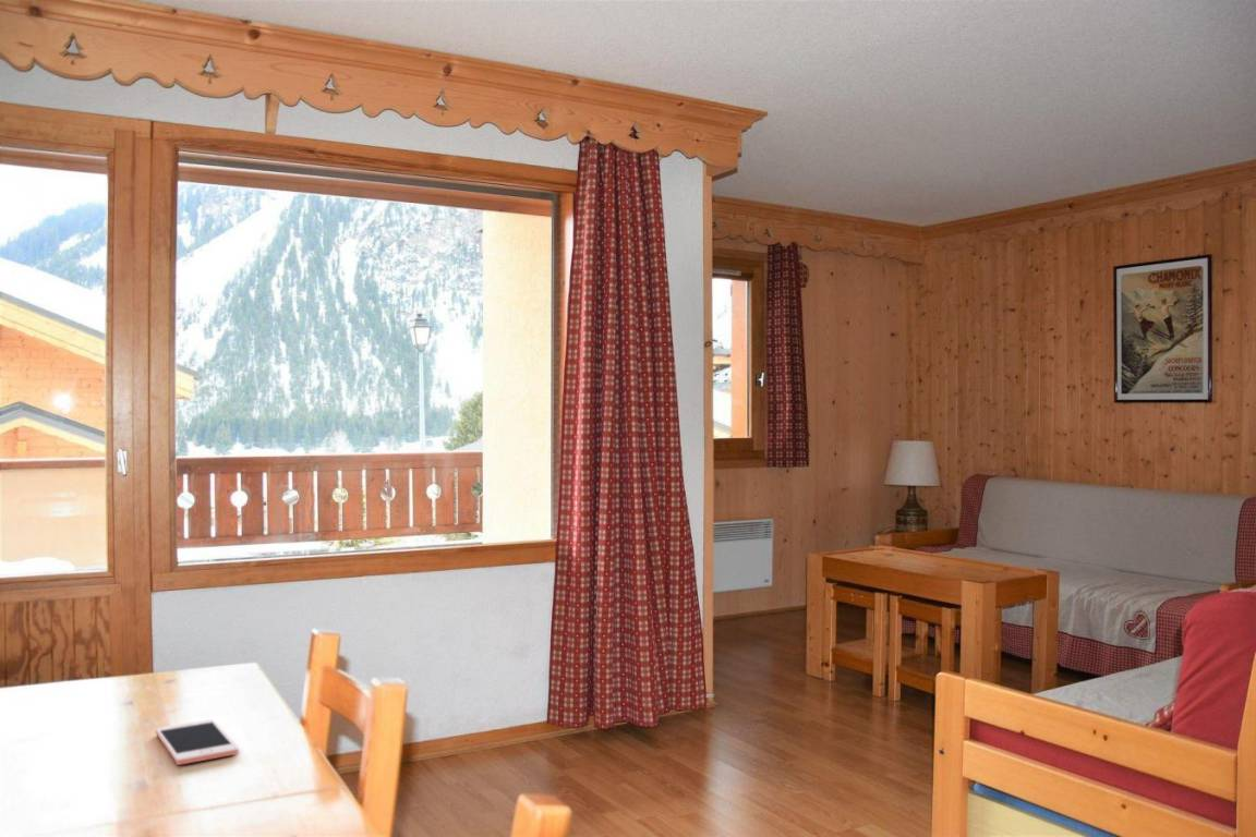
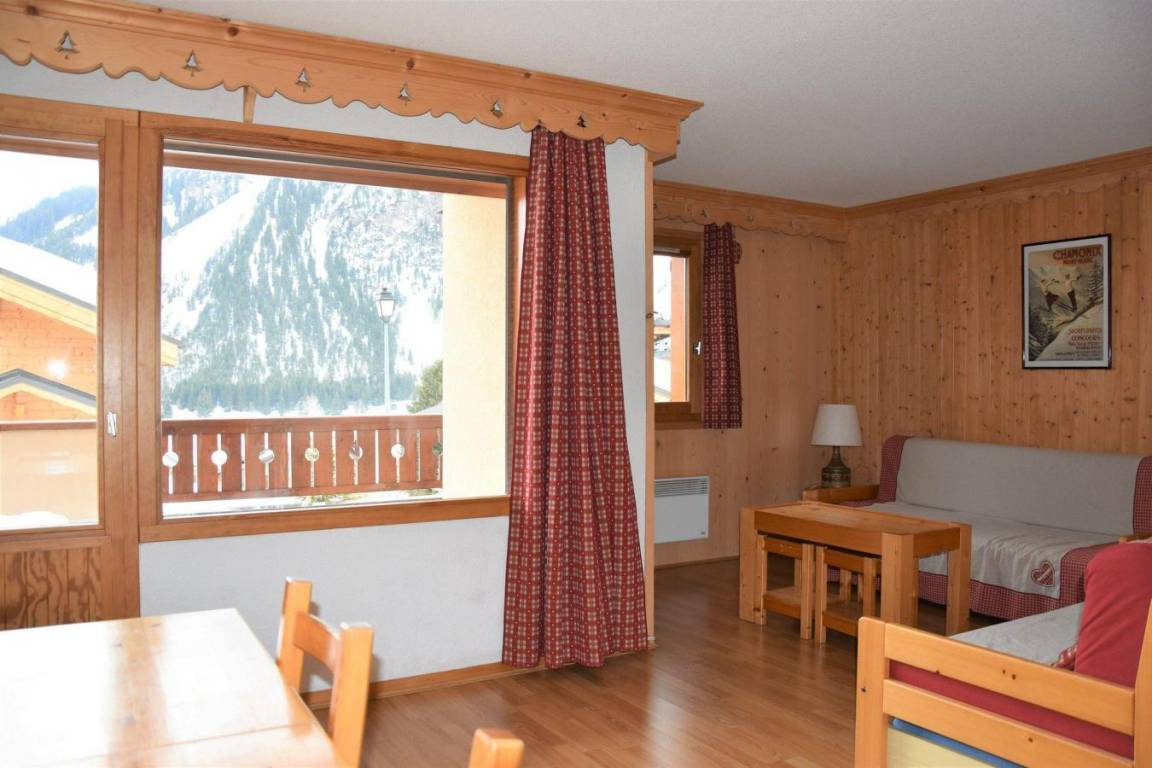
- cell phone [155,718,239,766]
